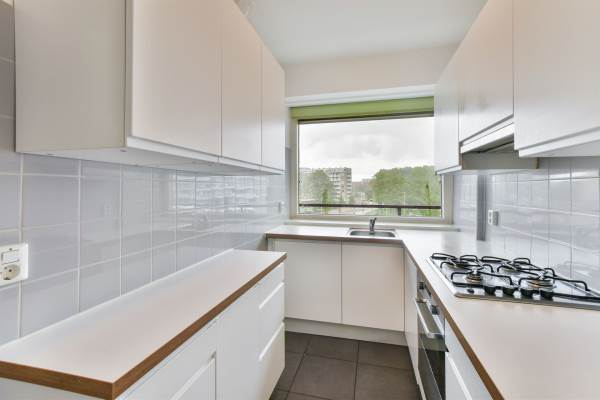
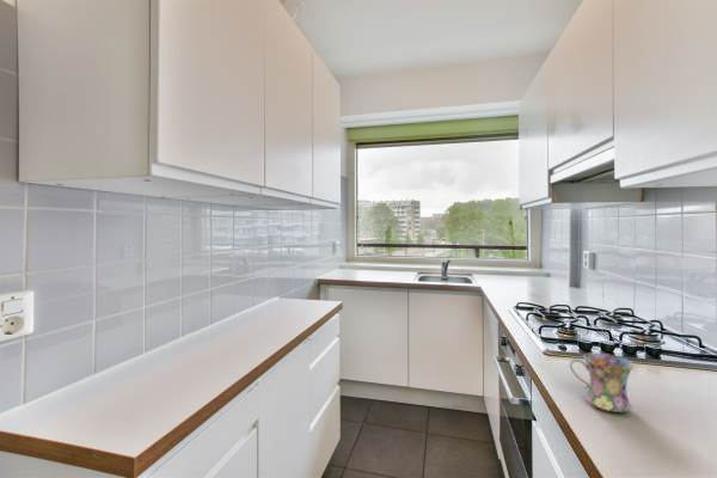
+ mug [569,351,635,413]
